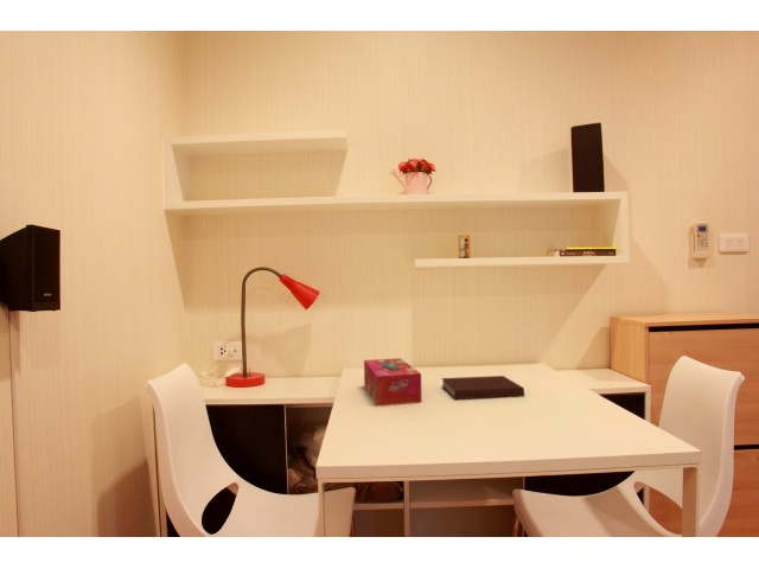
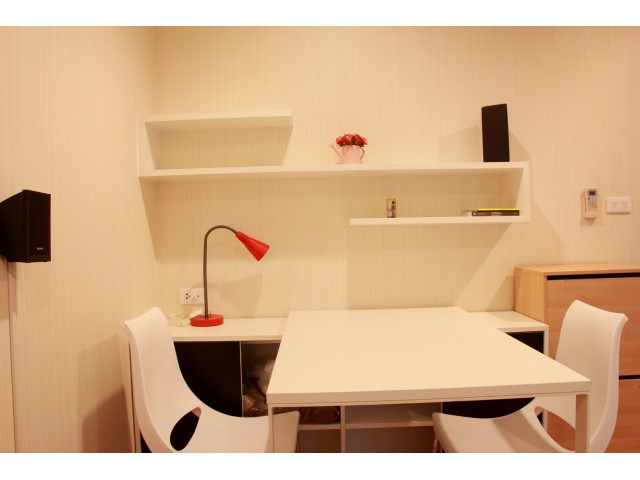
- tissue box [363,357,422,407]
- notebook [440,375,525,401]
